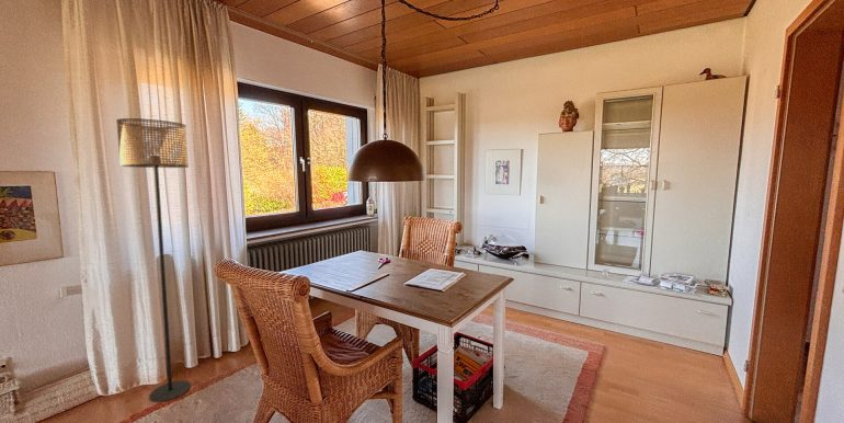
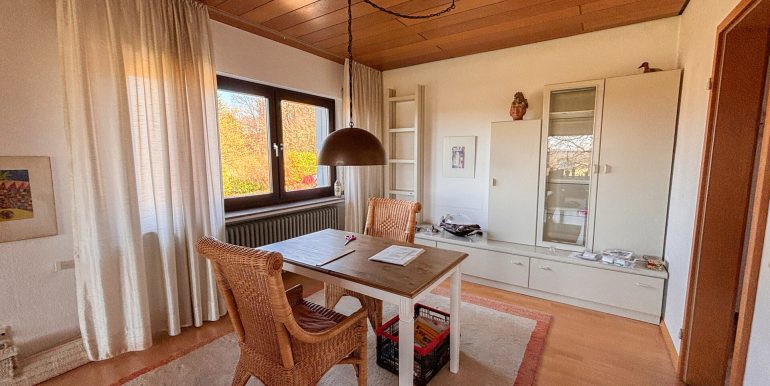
- floor lamp [115,117,192,403]
